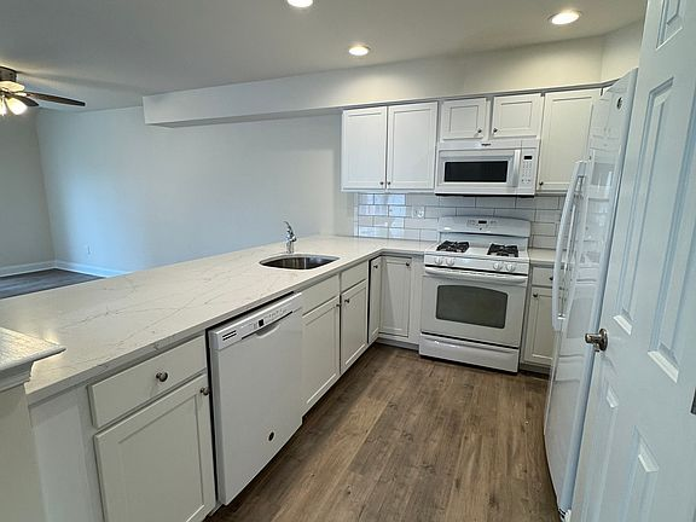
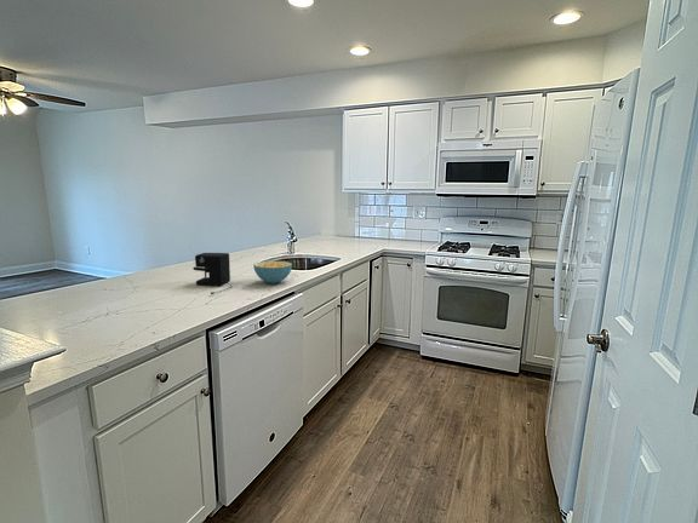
+ coffee maker [193,252,233,295]
+ cereal bowl [252,260,293,285]
